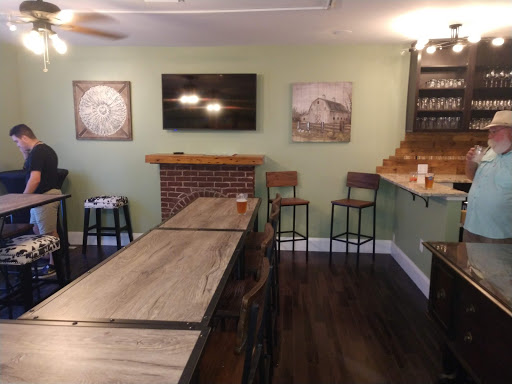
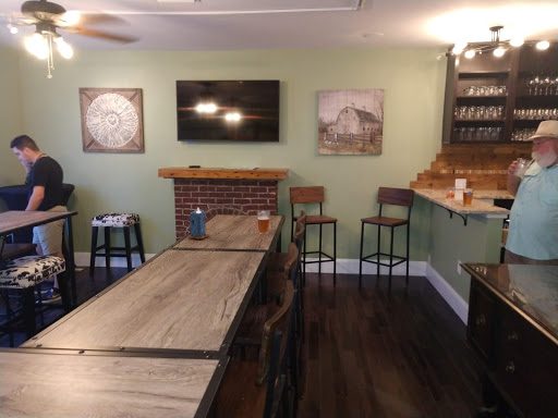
+ candle [186,207,211,241]
